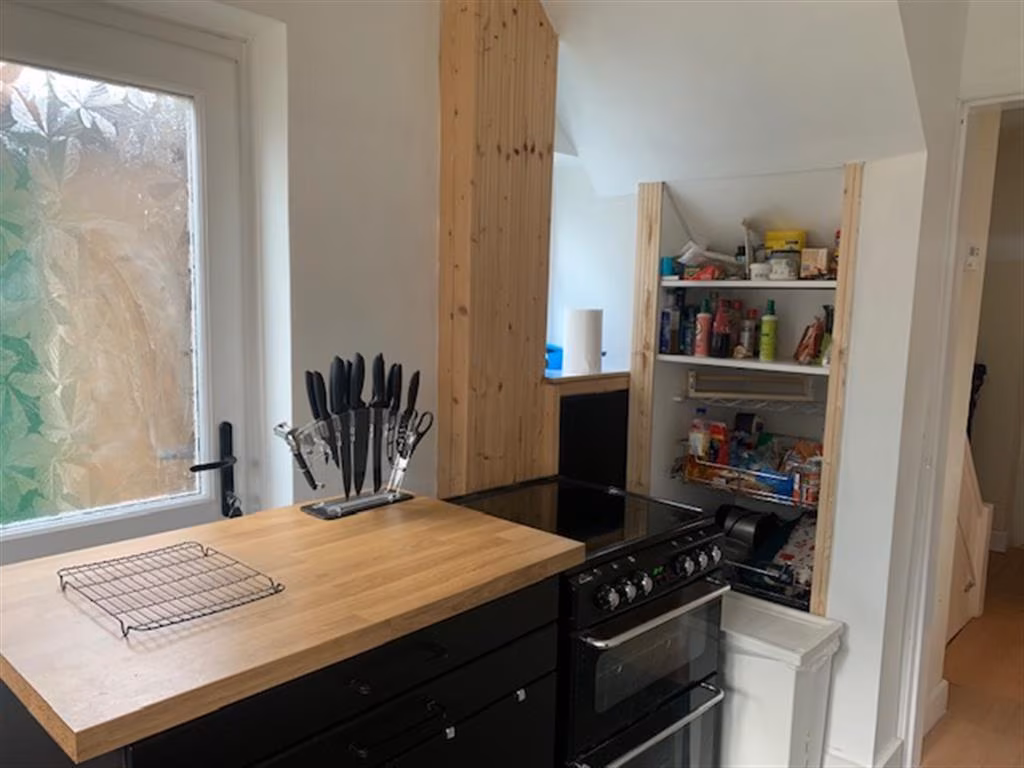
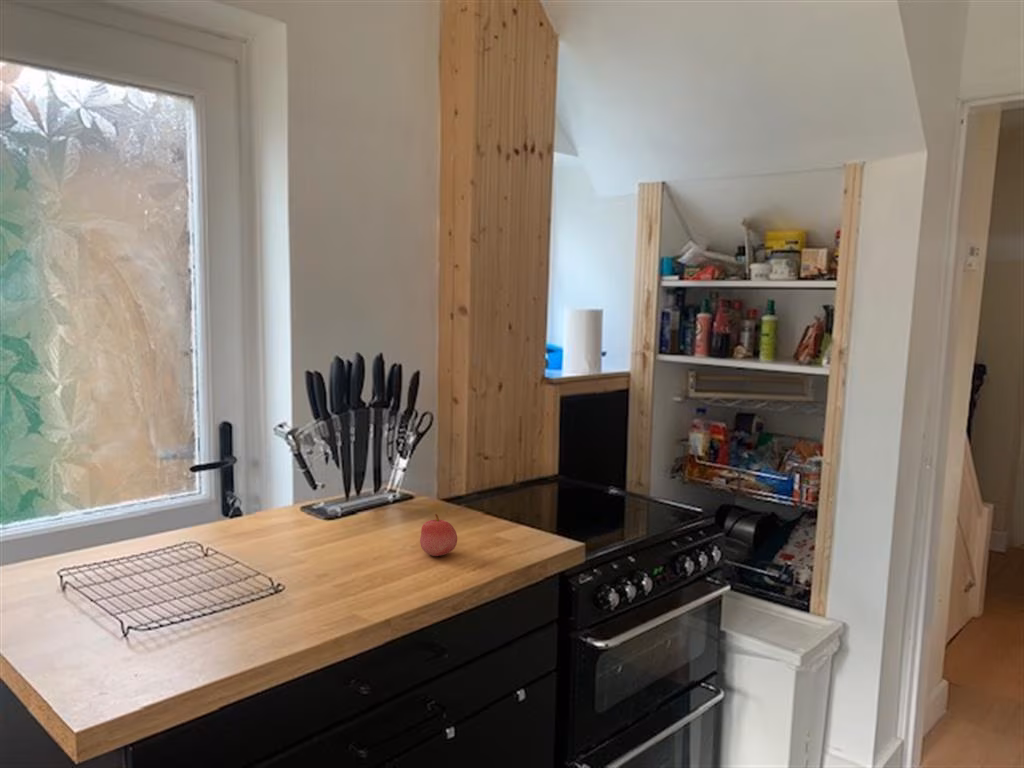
+ apple [419,513,458,557]
